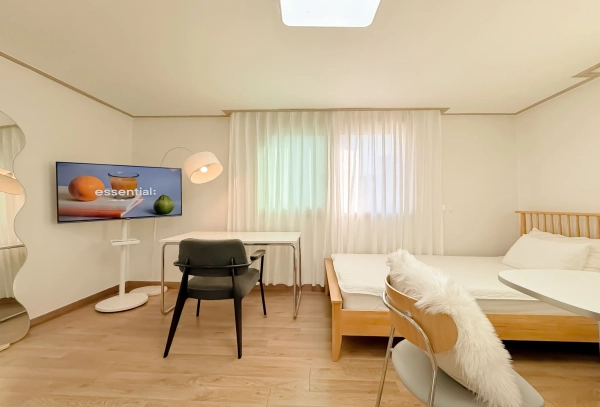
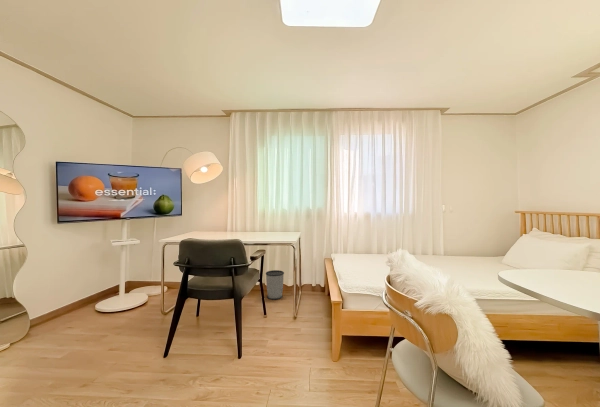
+ wastebasket [265,269,285,301]
